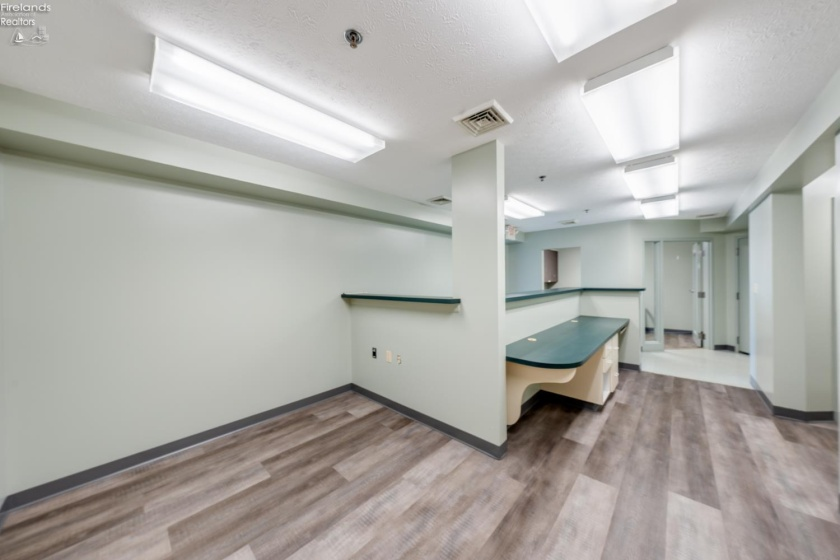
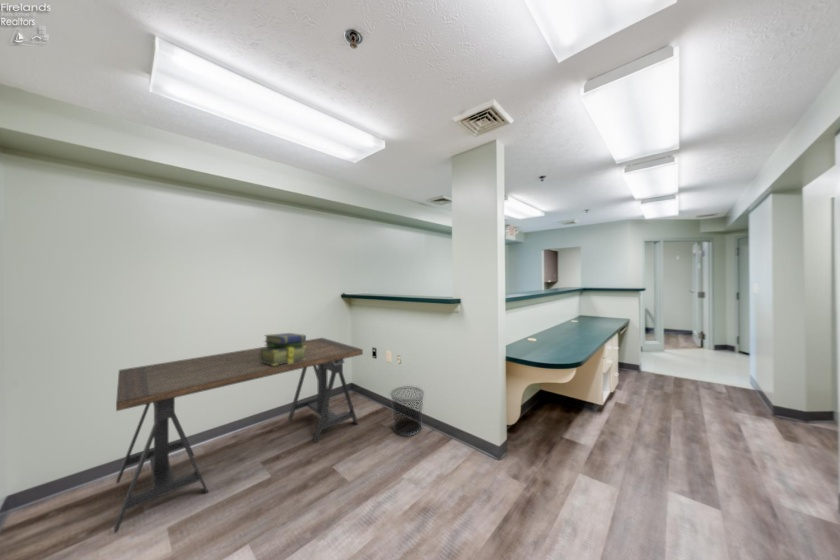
+ waste bin [389,385,425,437]
+ desk [113,337,364,534]
+ stack of books [260,332,307,366]
